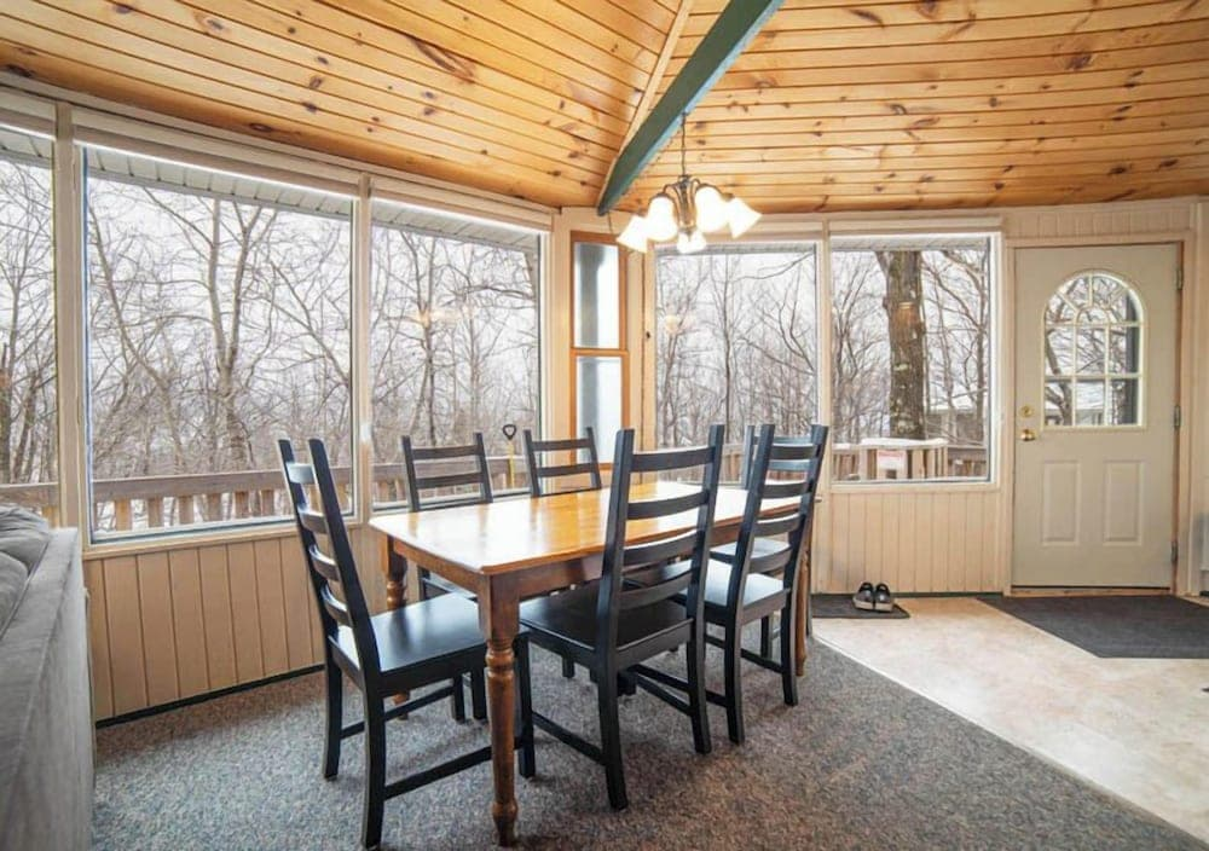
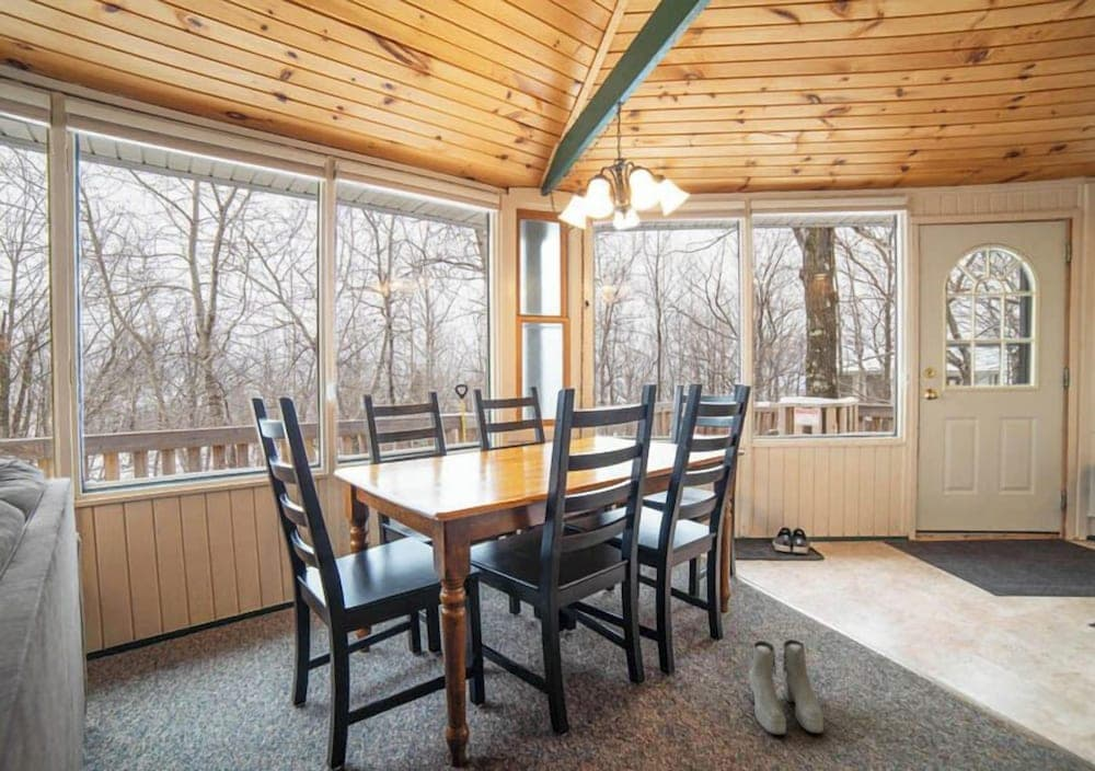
+ boots [748,638,825,736]
